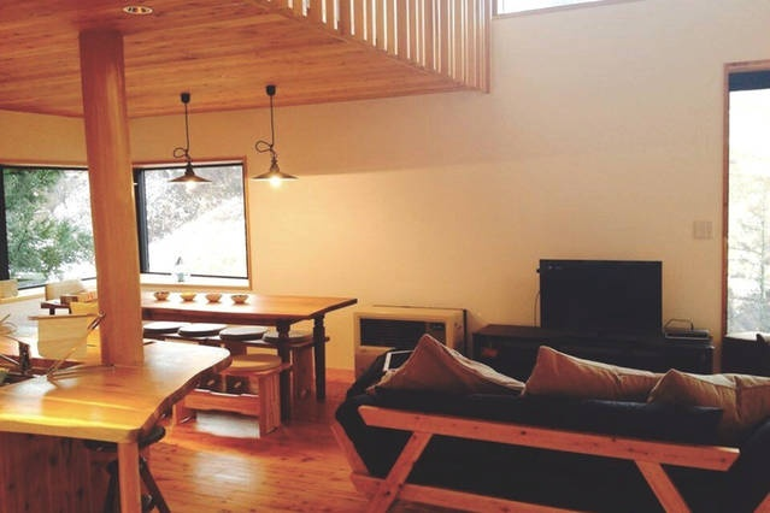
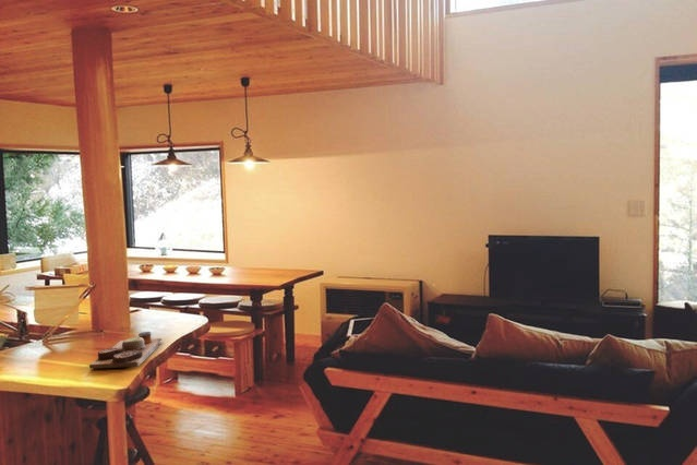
+ cutting board [88,331,163,369]
